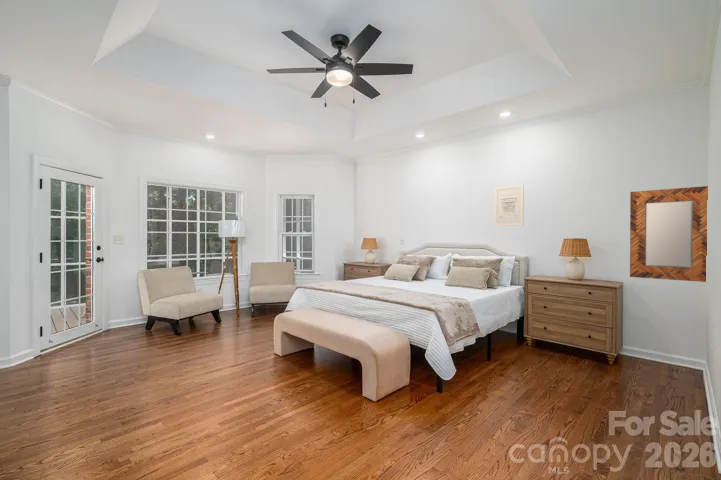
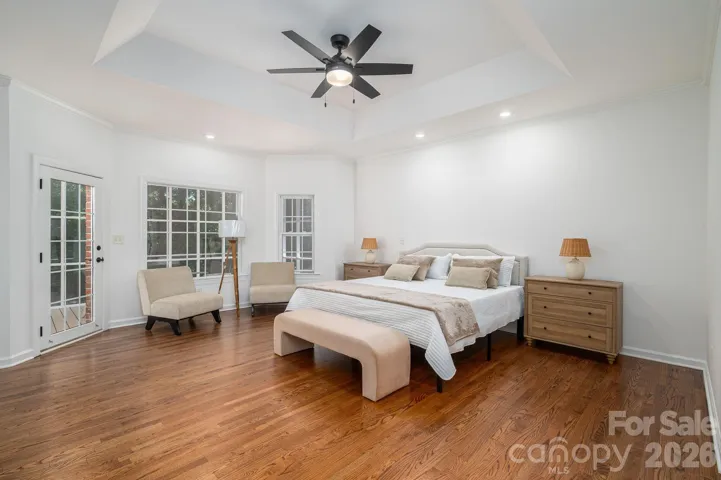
- wall art [494,184,525,227]
- home mirror [629,185,709,283]
